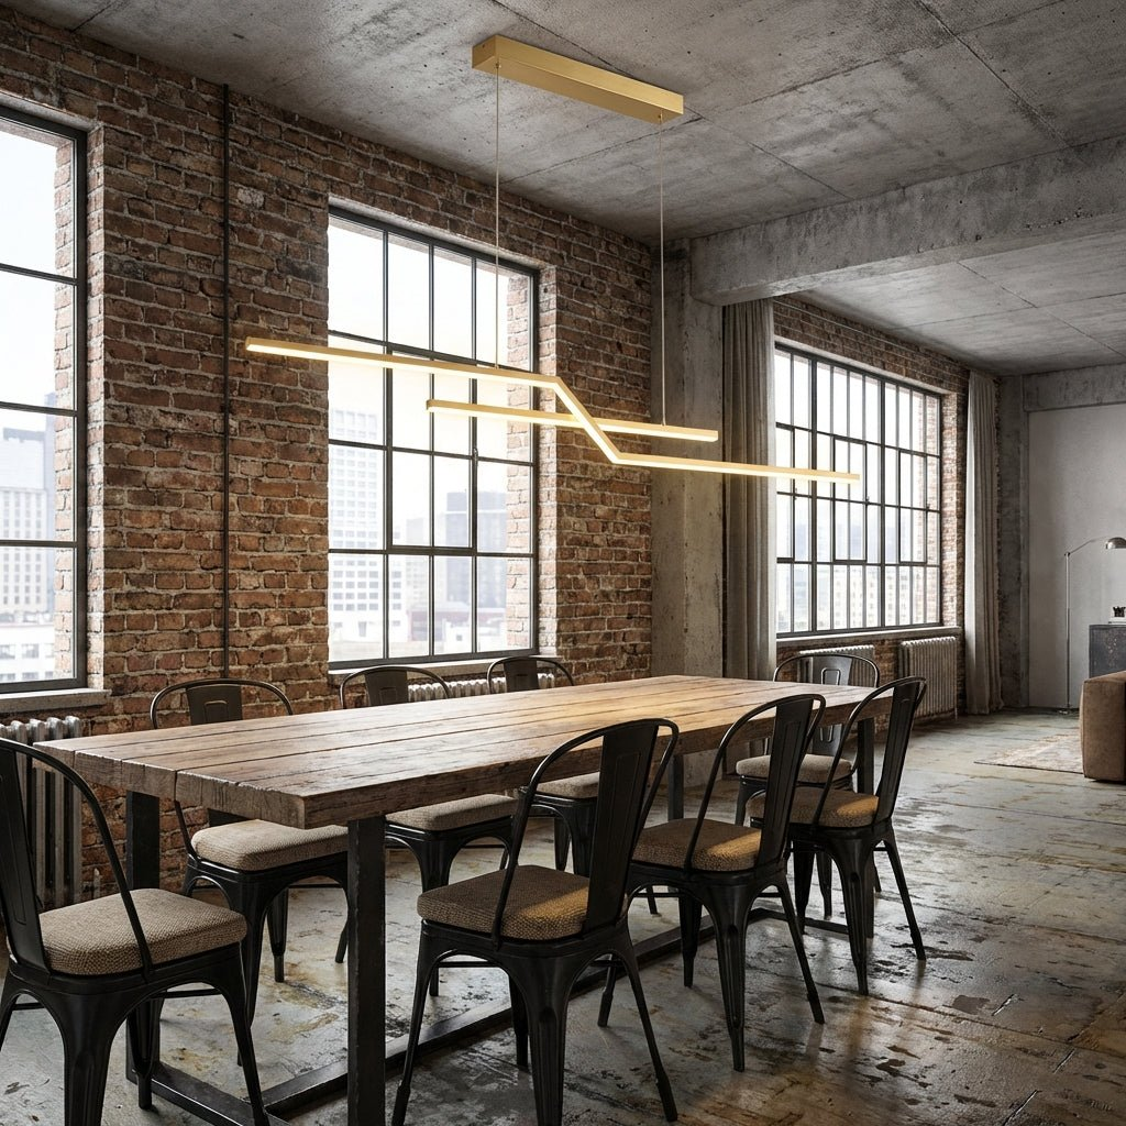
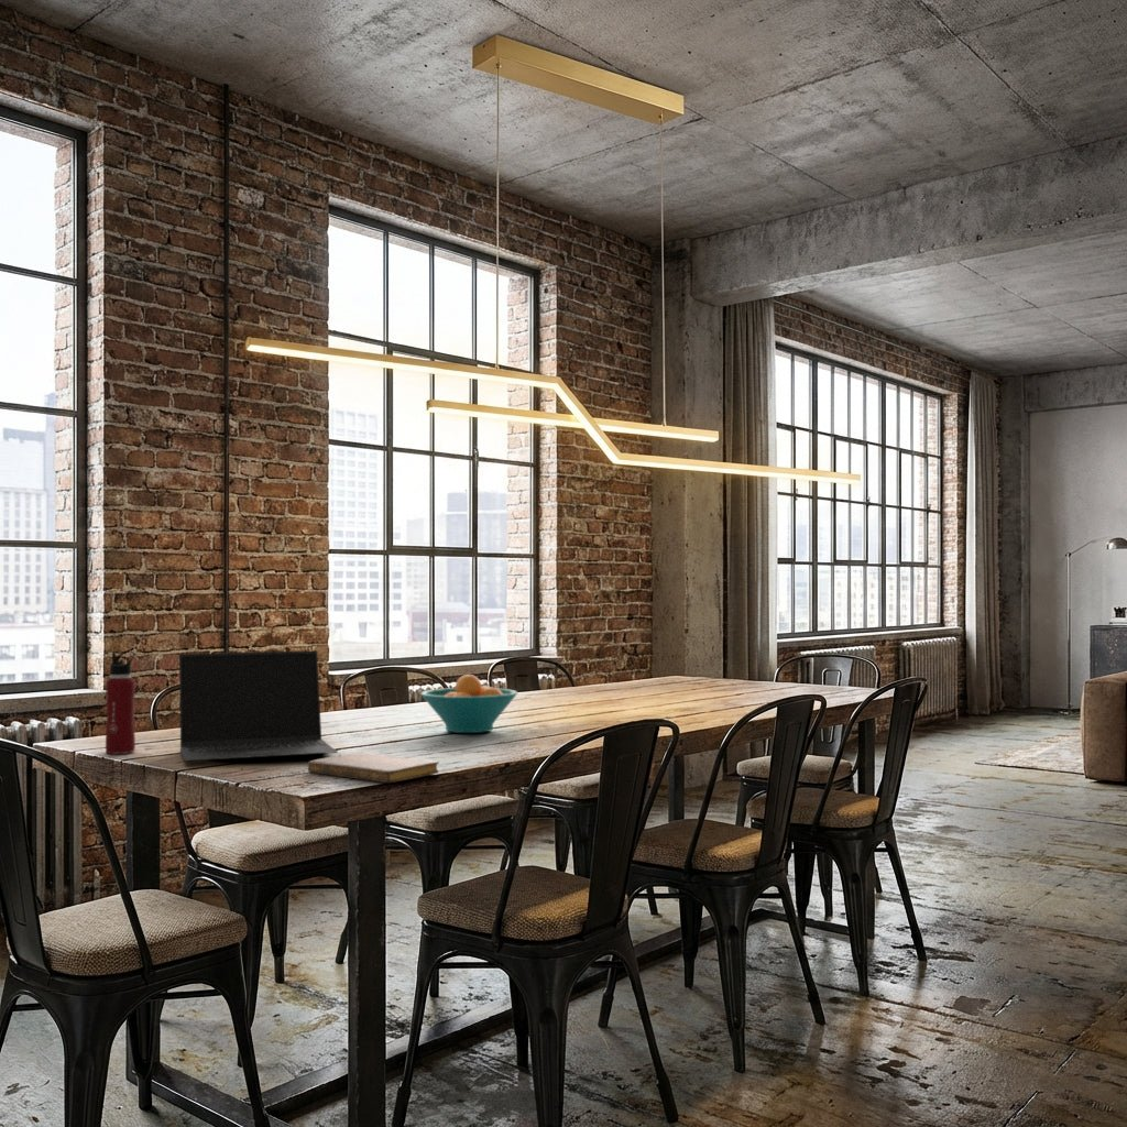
+ fruit bowl [419,674,518,734]
+ laptop [178,649,339,763]
+ notebook [307,752,440,784]
+ water bottle [105,650,136,755]
